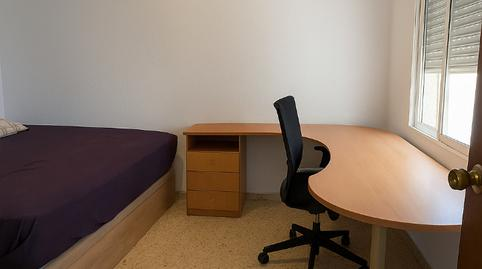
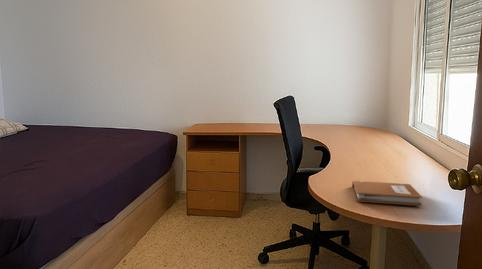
+ notebook [351,180,423,207]
